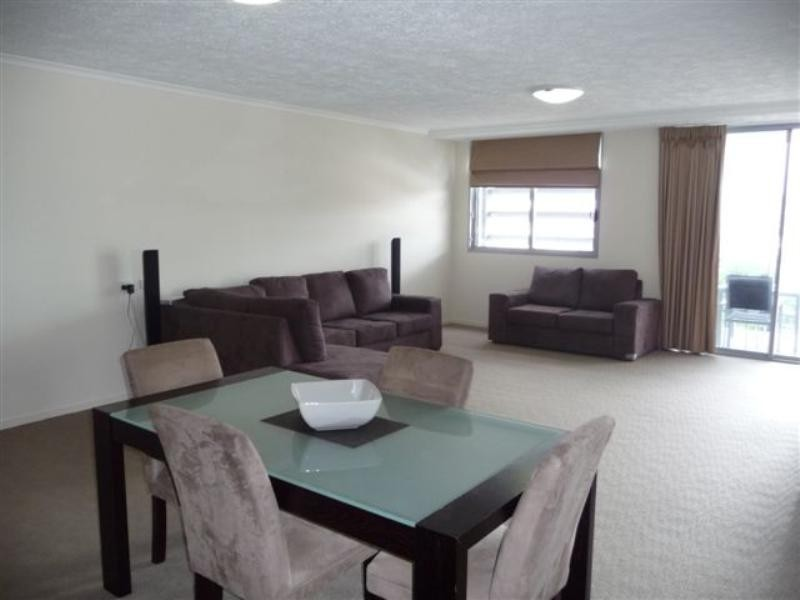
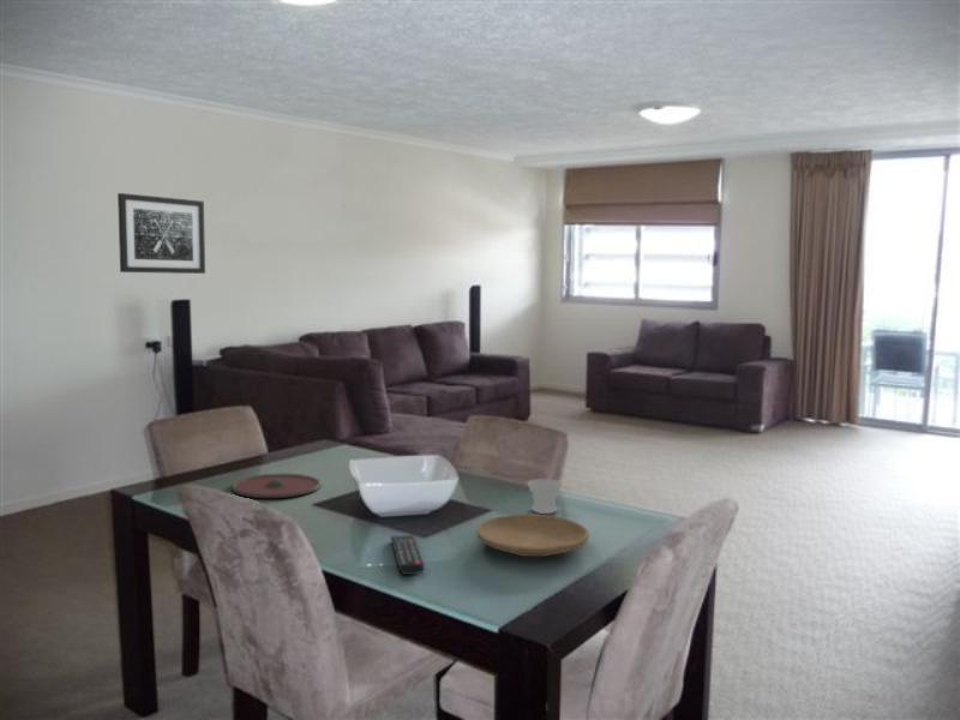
+ wall art [116,192,206,275]
+ plate [230,473,322,499]
+ cup [526,478,564,515]
+ plate [475,512,590,558]
+ remote control [389,534,425,576]
